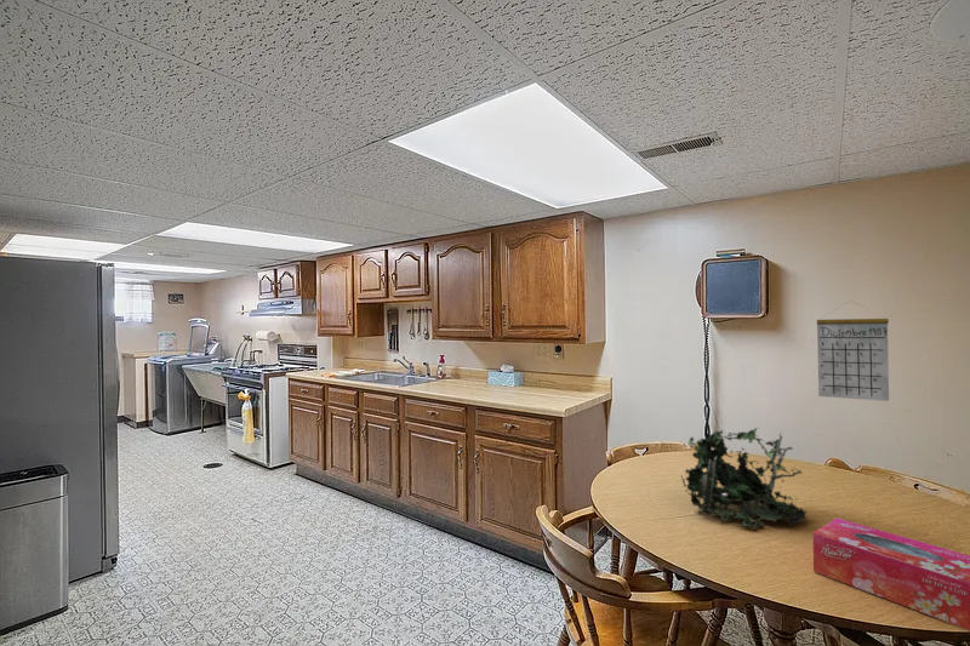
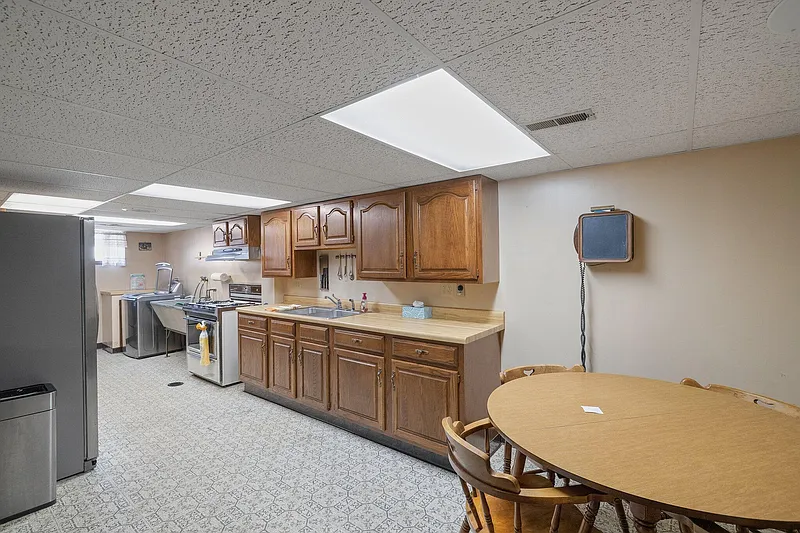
- tissue box [811,518,970,631]
- plant [680,427,809,531]
- calendar [816,299,890,402]
